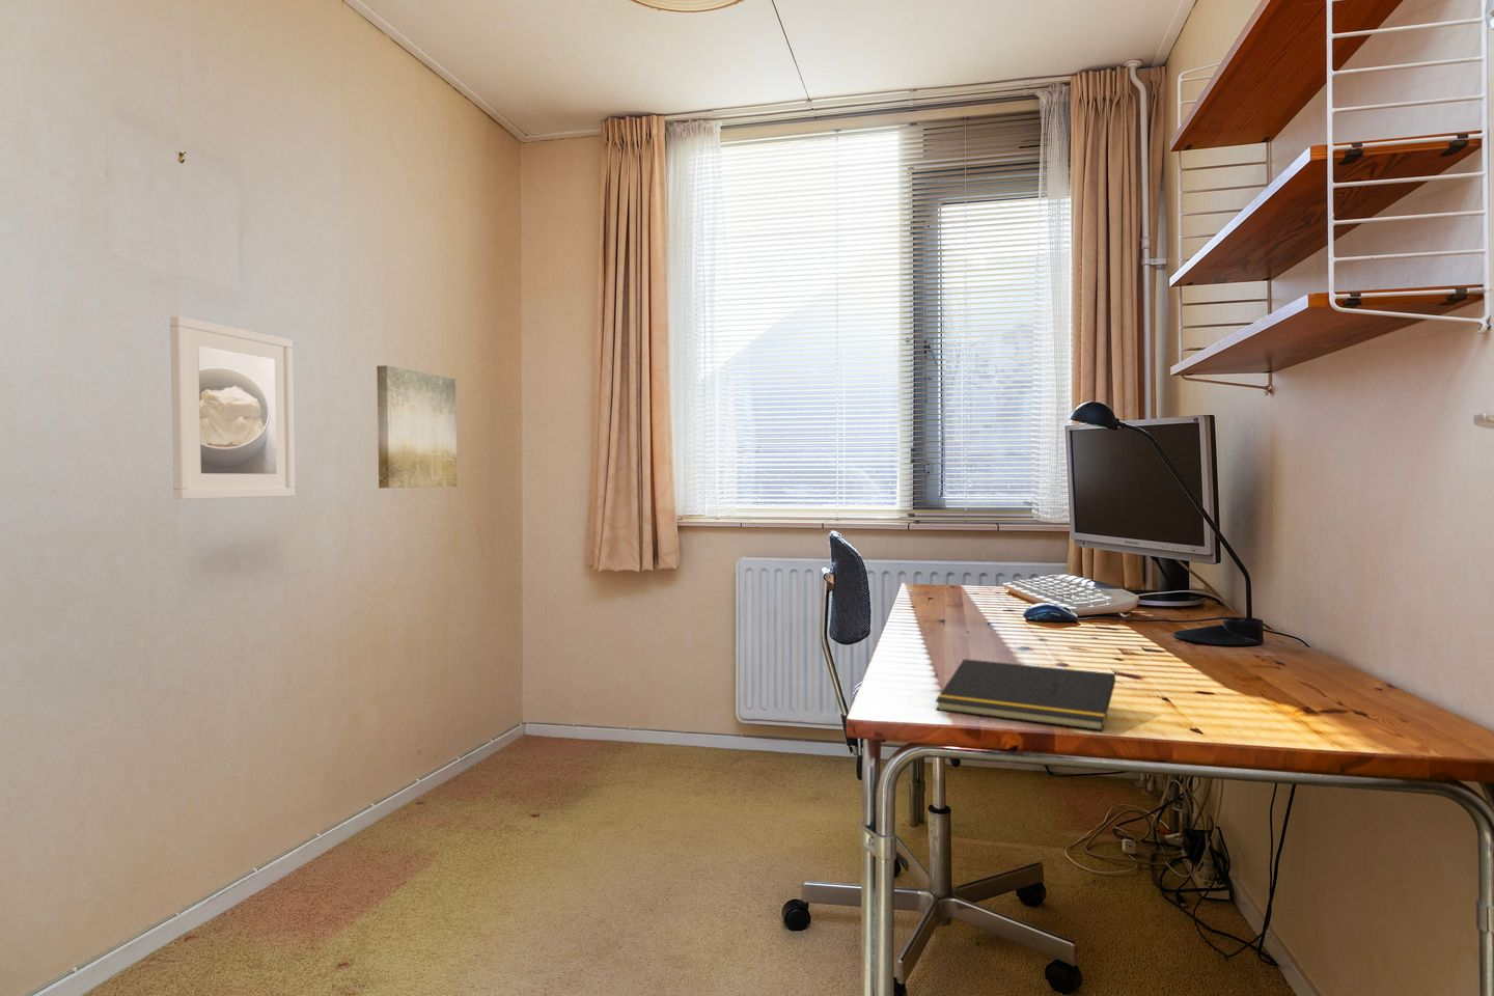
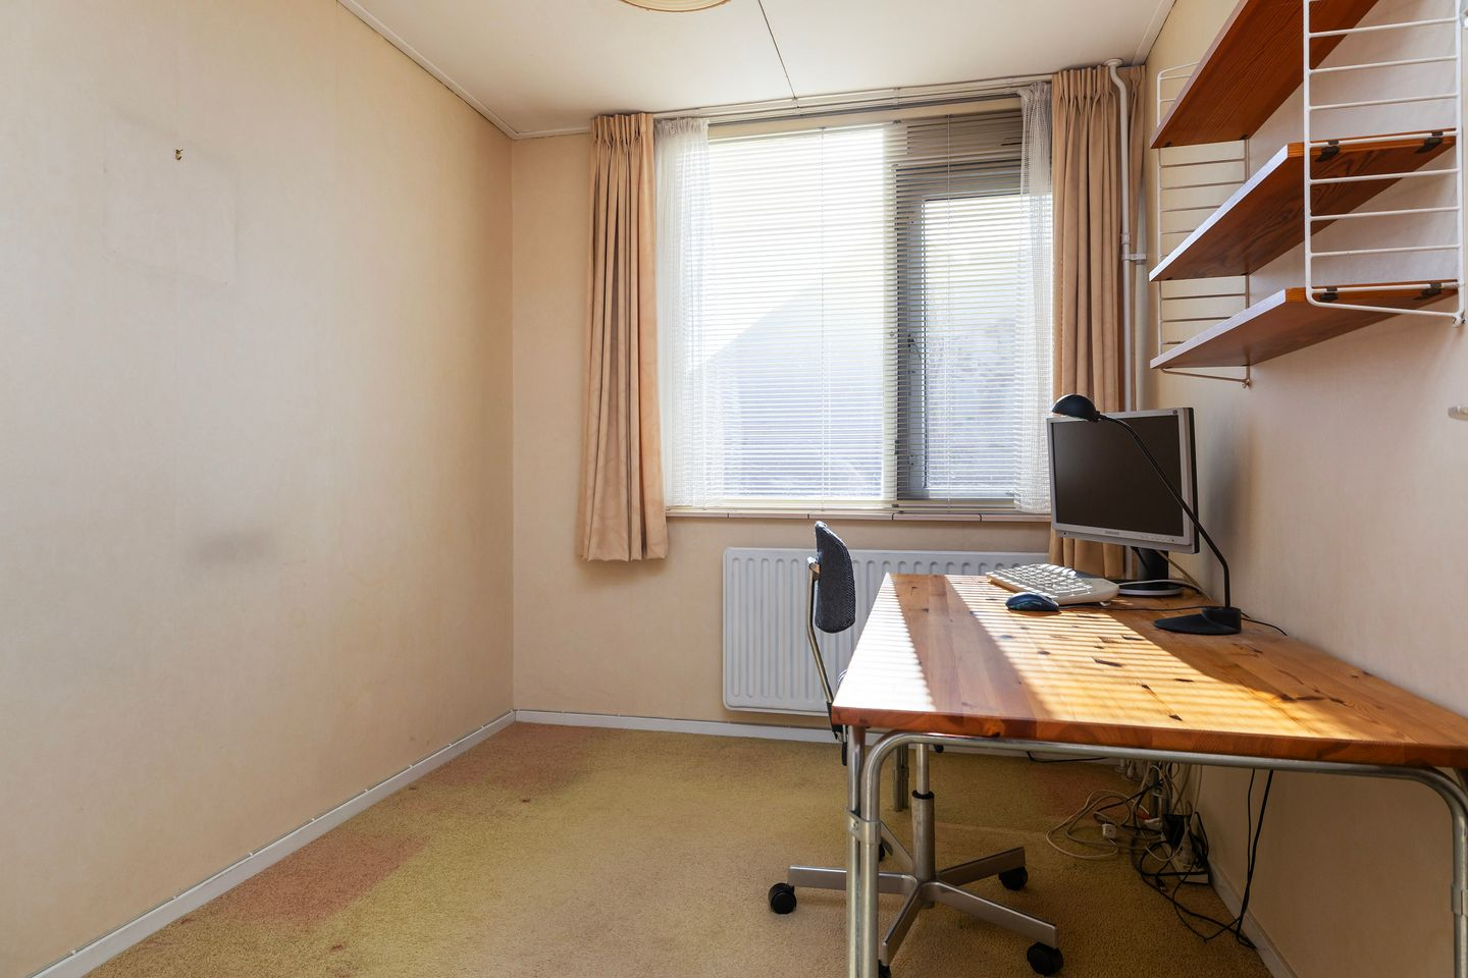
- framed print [169,315,297,500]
- wall art [376,365,458,489]
- notepad [935,658,1116,731]
